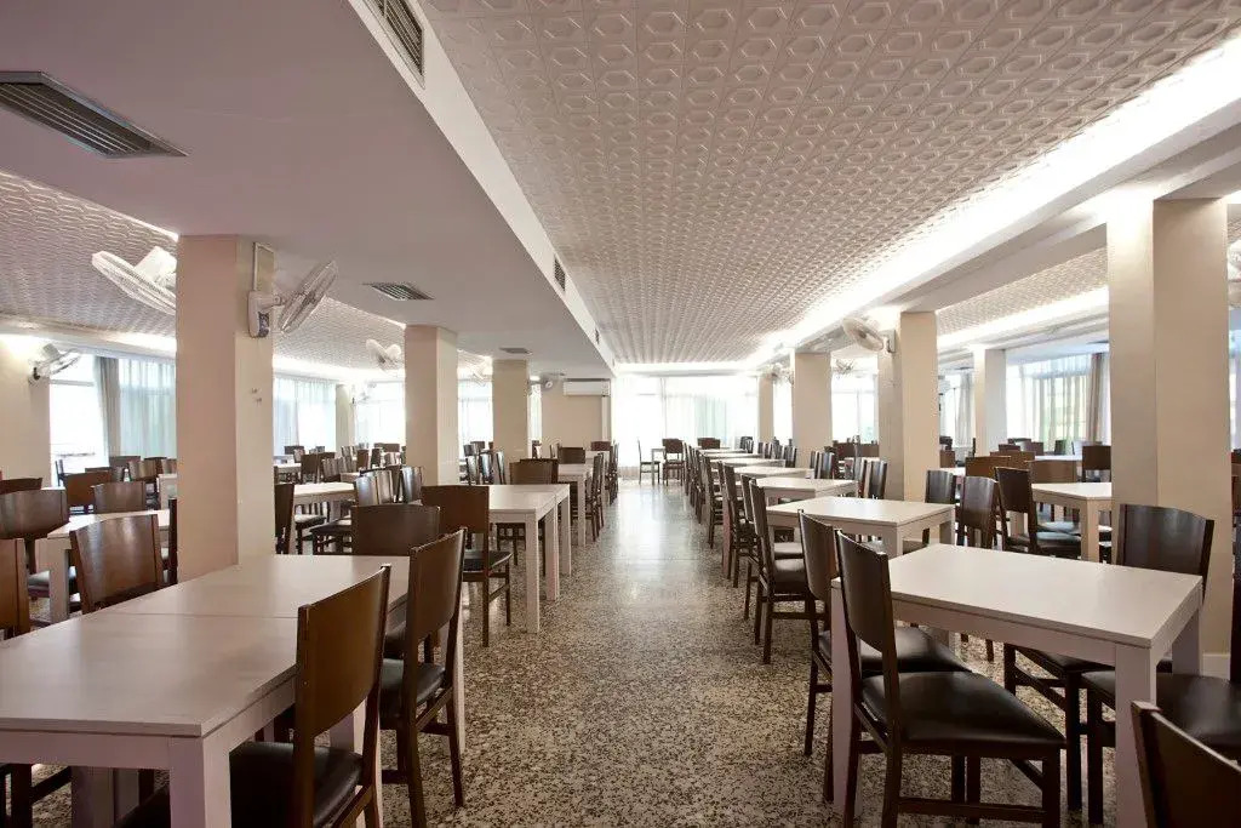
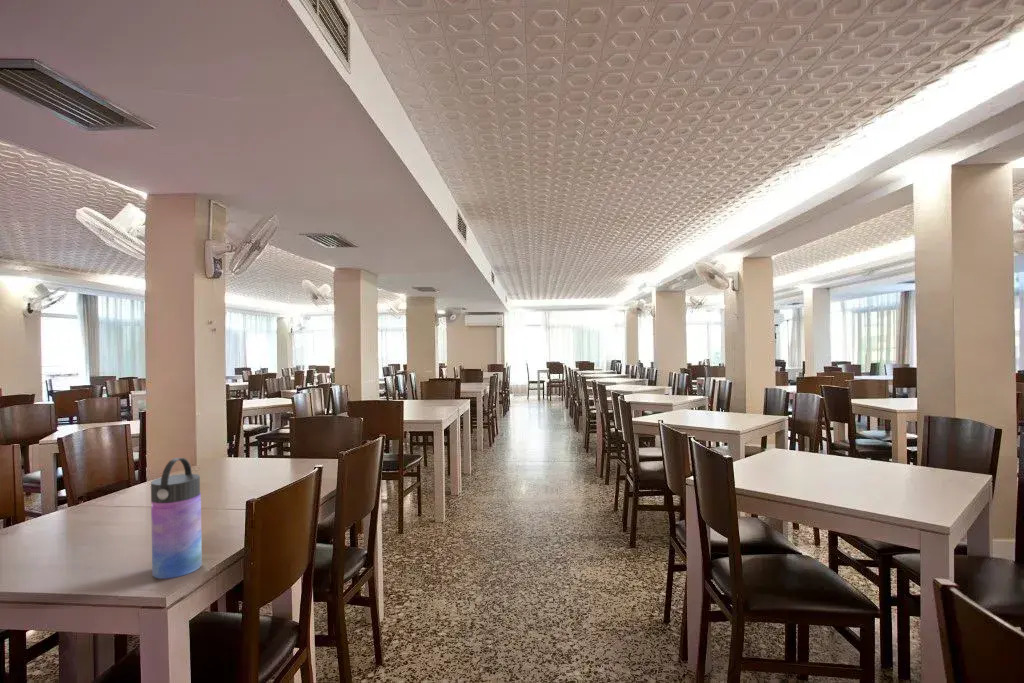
+ water bottle [150,457,203,580]
